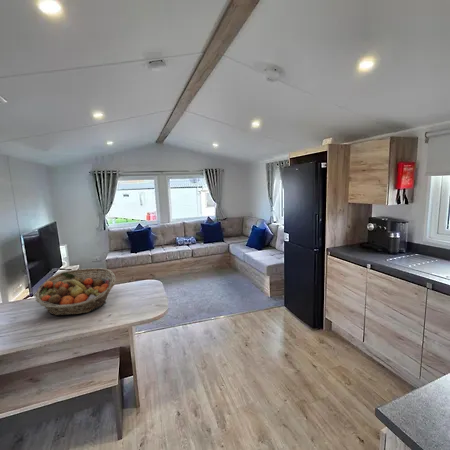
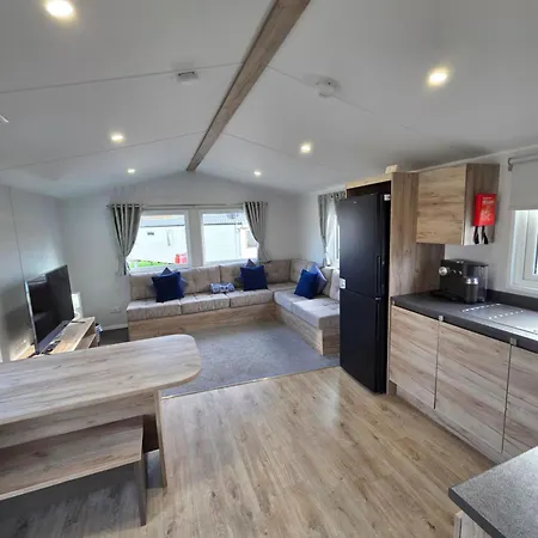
- fruit basket [34,267,116,317]
